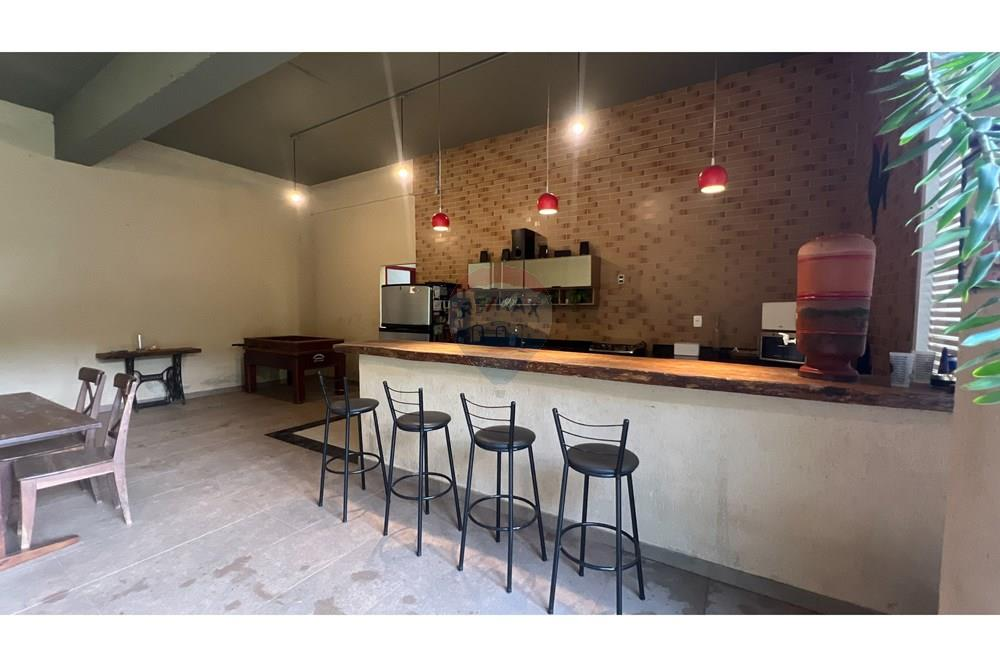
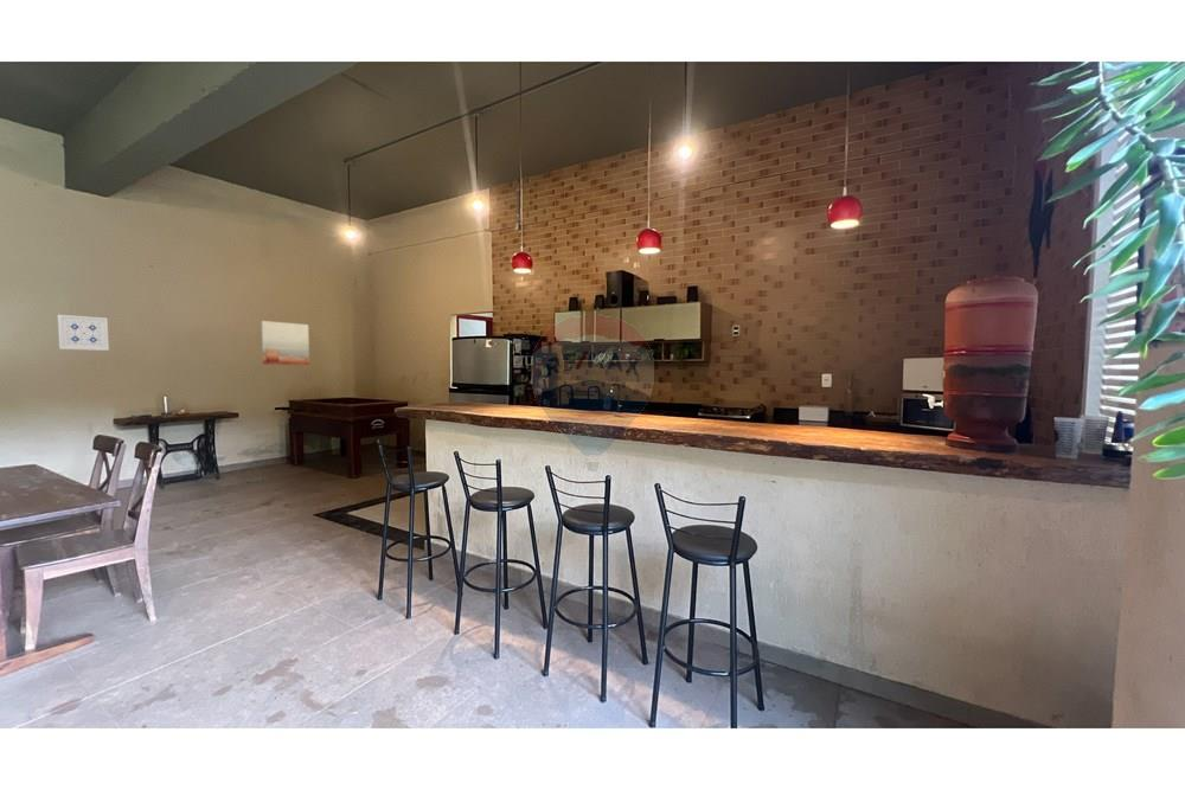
+ wall art [261,320,310,366]
+ wall art [57,314,110,352]
